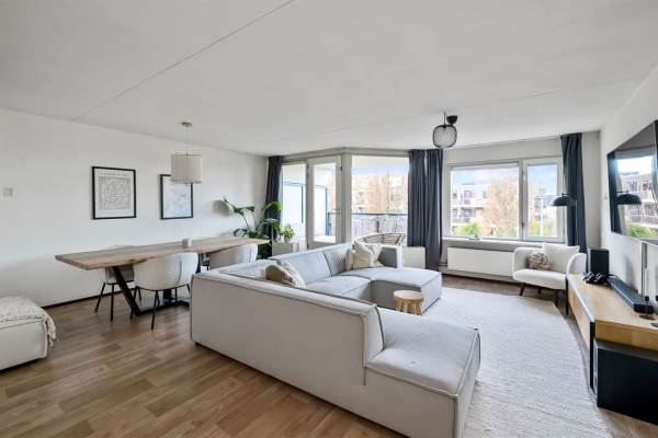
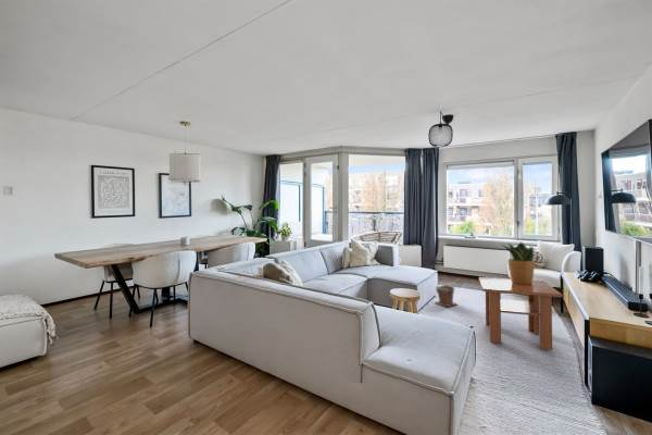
+ plant pot [432,284,459,308]
+ potted plant [500,240,539,285]
+ coffee table [478,276,563,351]
